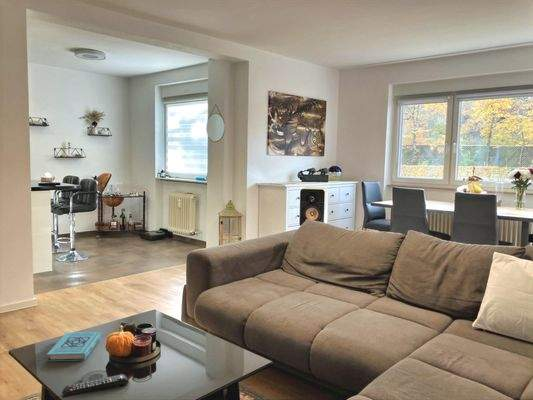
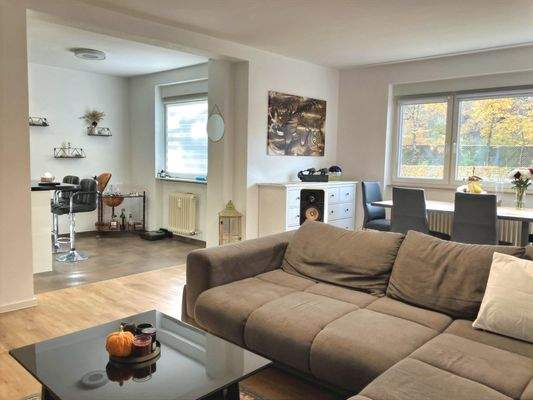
- book [46,331,101,362]
- remote control [61,373,130,399]
